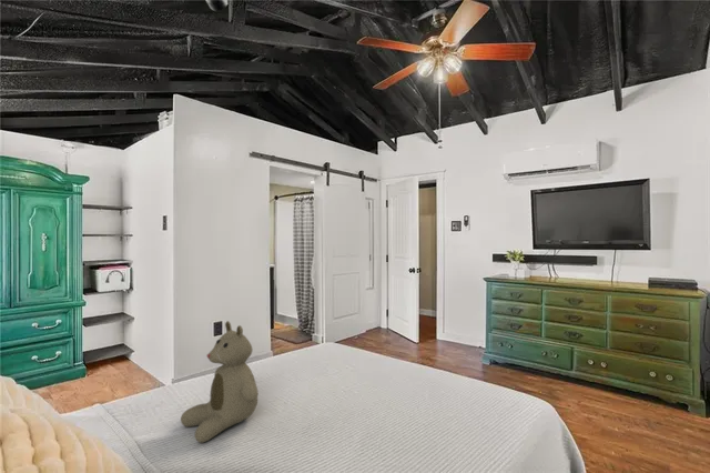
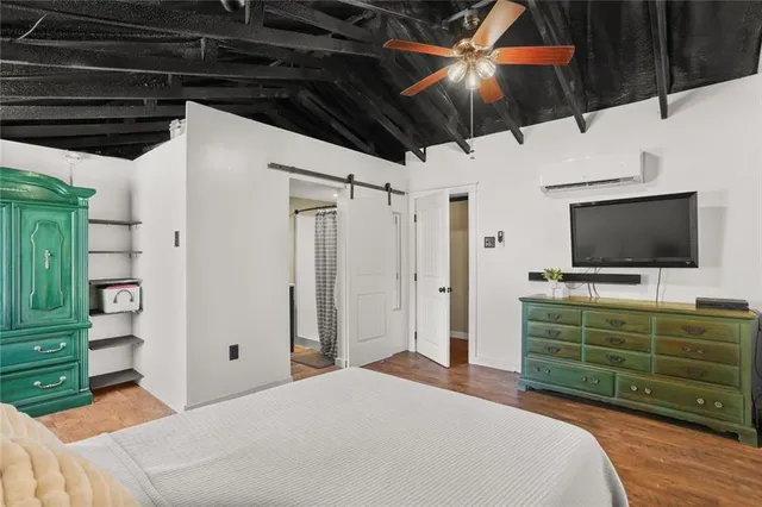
- teddy bear [180,320,260,444]
